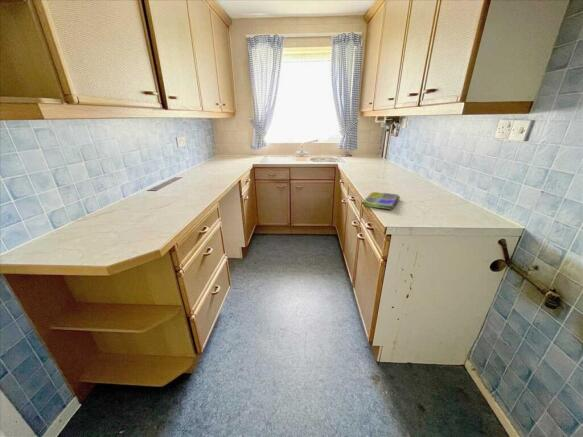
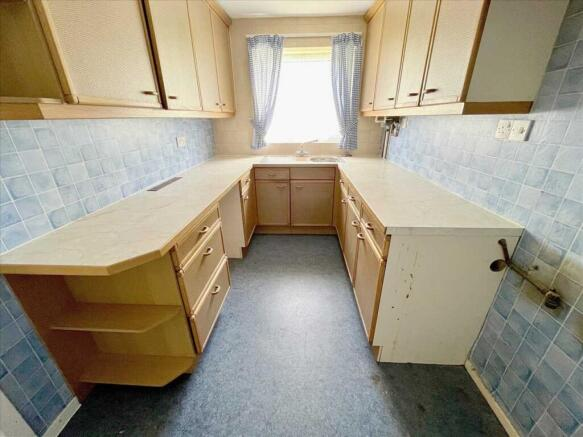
- dish towel [360,191,401,210]
